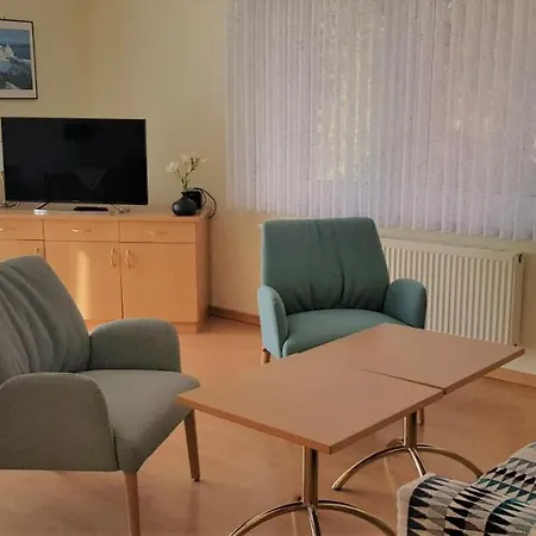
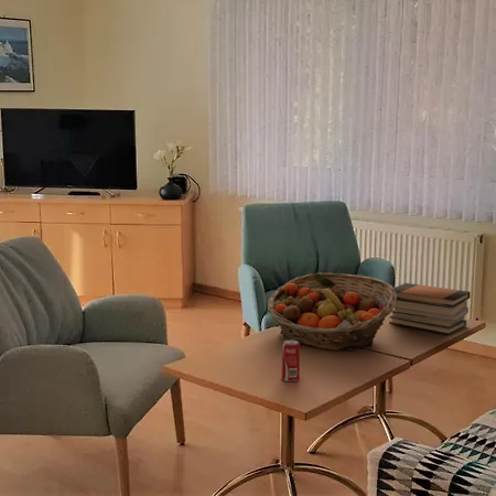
+ fruit basket [266,272,397,352]
+ book stack [388,282,472,335]
+ beverage can [281,339,301,382]
